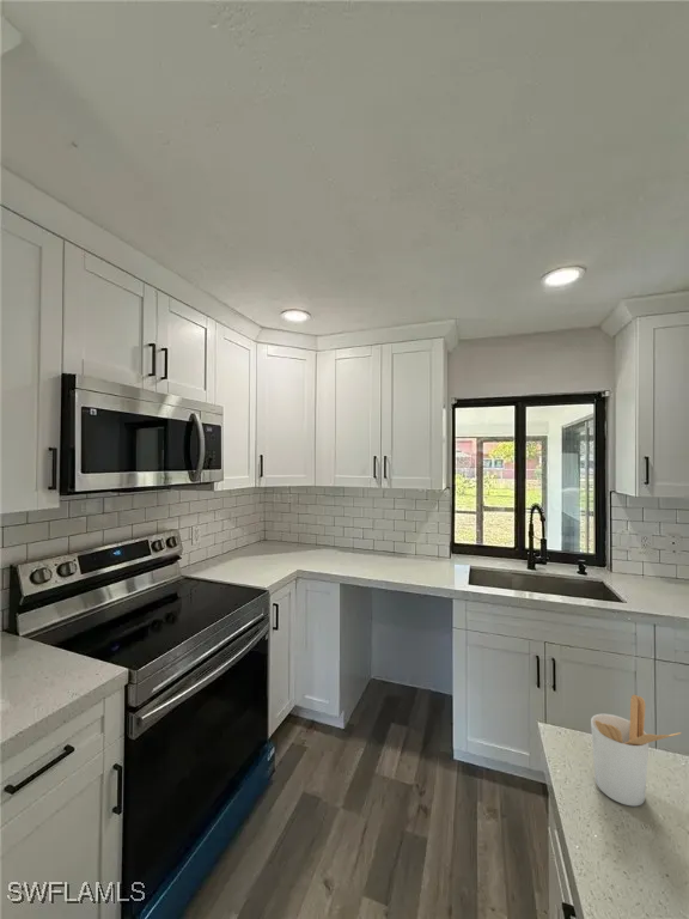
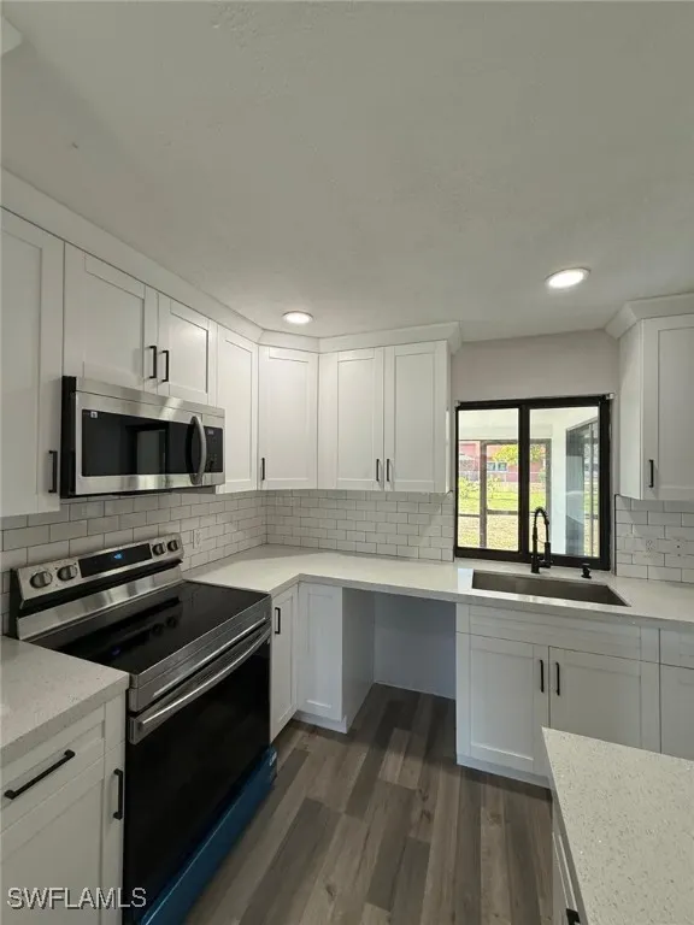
- utensil holder [590,694,683,808]
